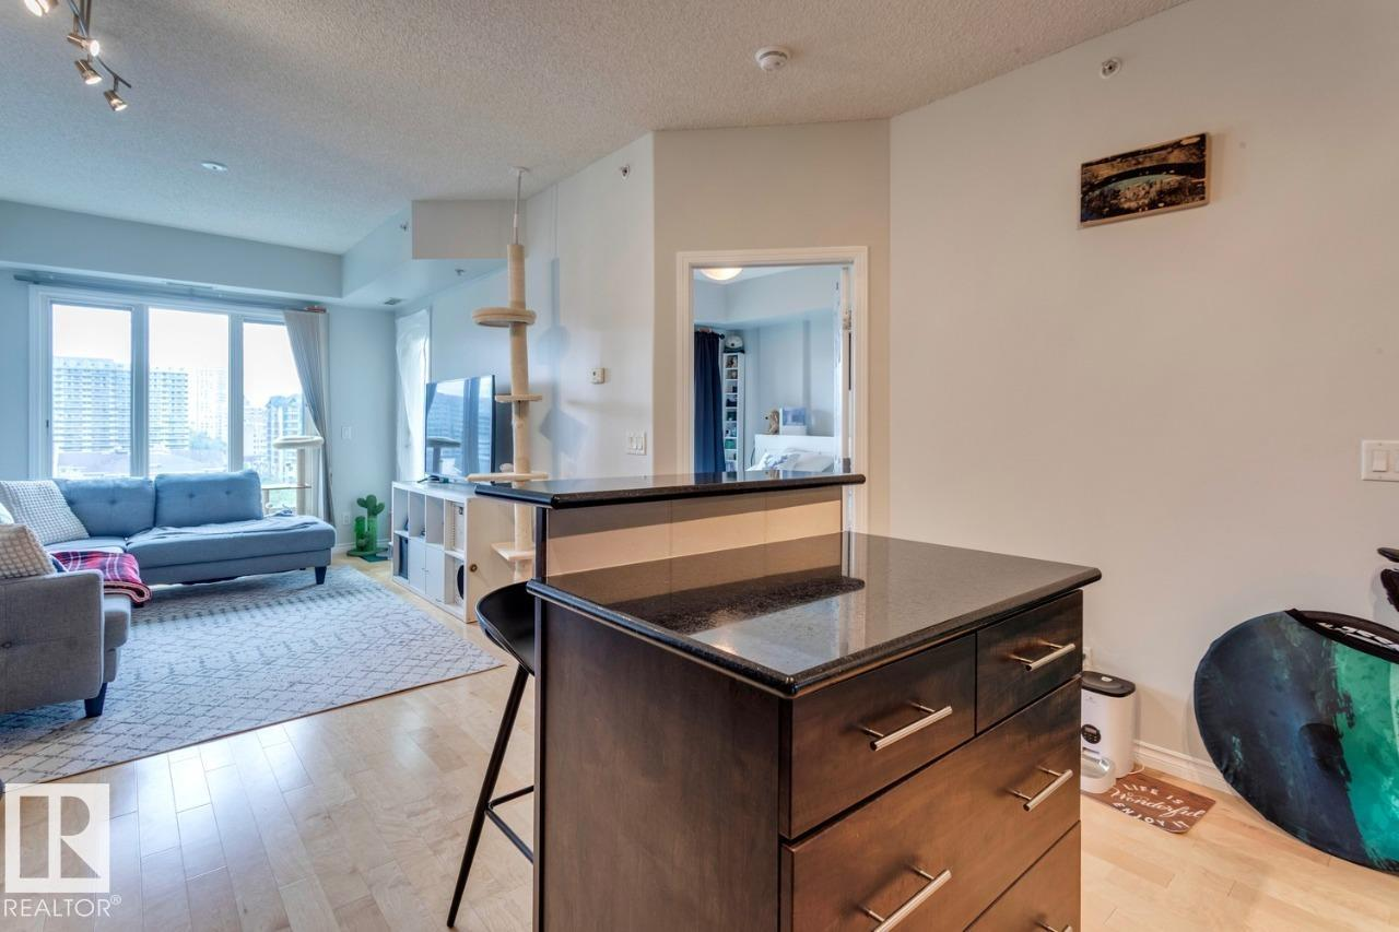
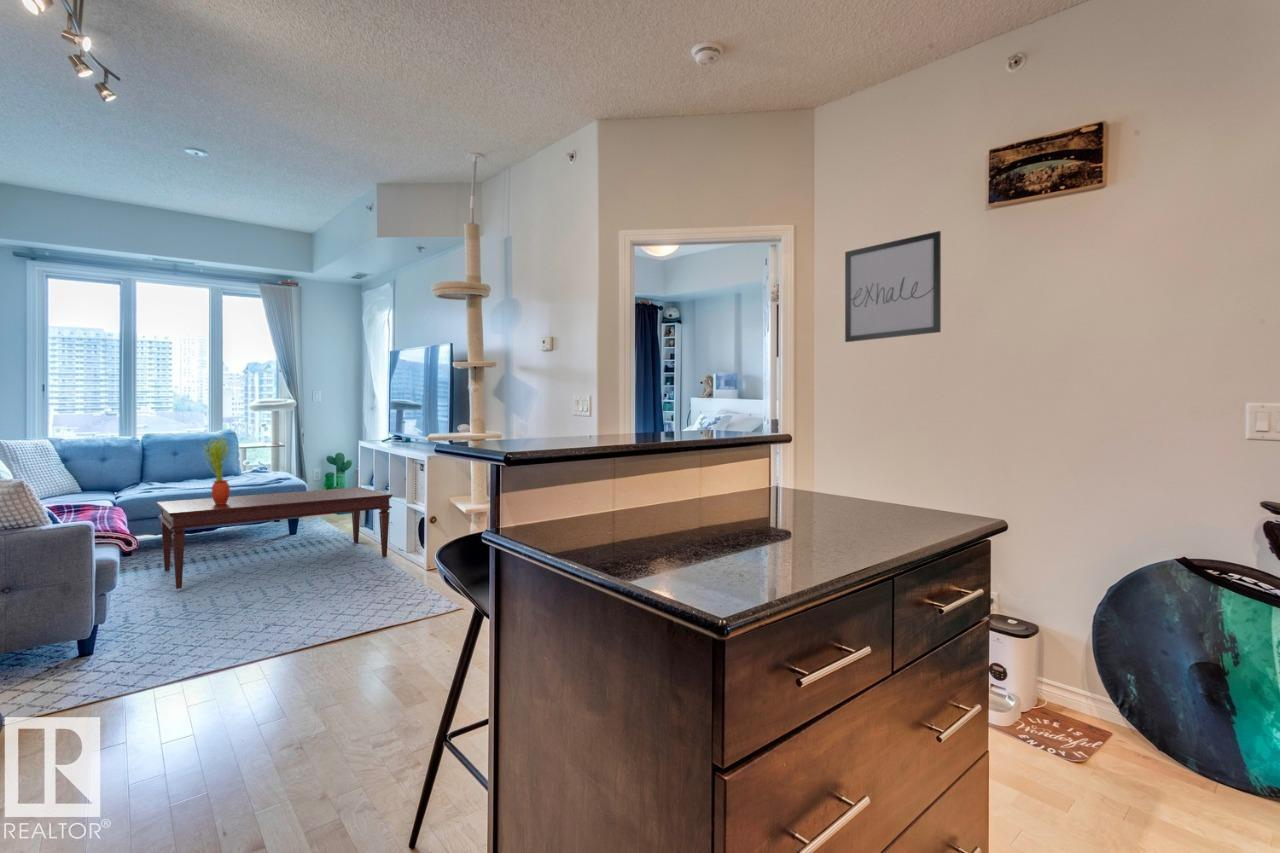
+ coffee table [156,486,394,590]
+ potted plant [201,434,231,504]
+ wall art [844,230,942,343]
